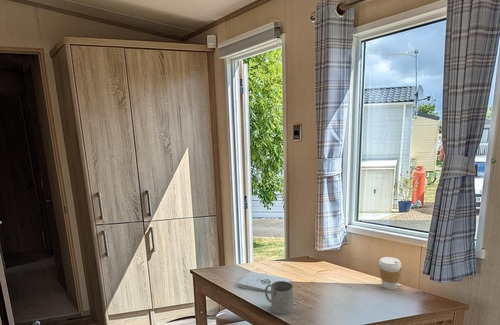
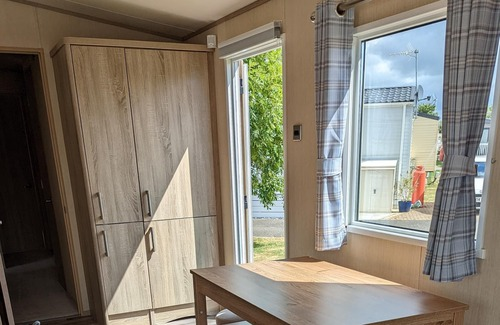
- mug [264,281,294,315]
- notepad [237,270,292,293]
- coffee cup [378,256,402,290]
